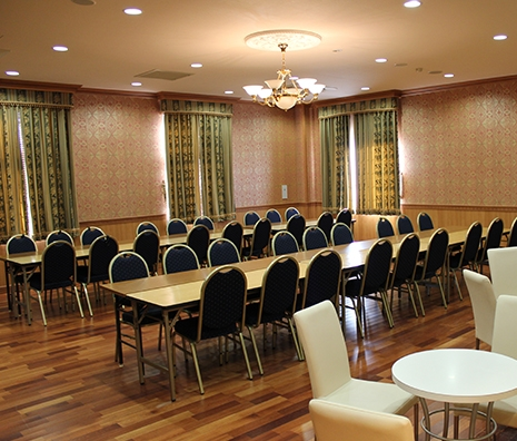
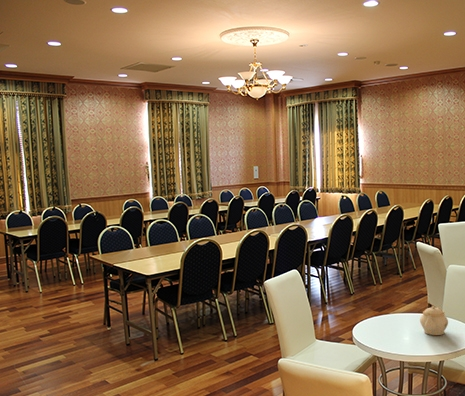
+ teapot [419,305,449,336]
